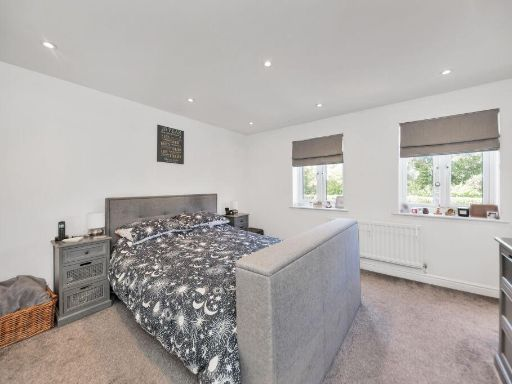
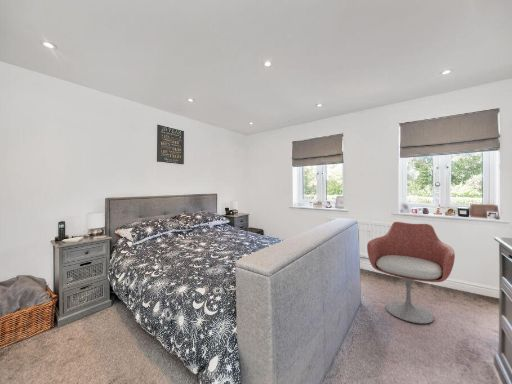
+ armchair [366,221,456,325]
